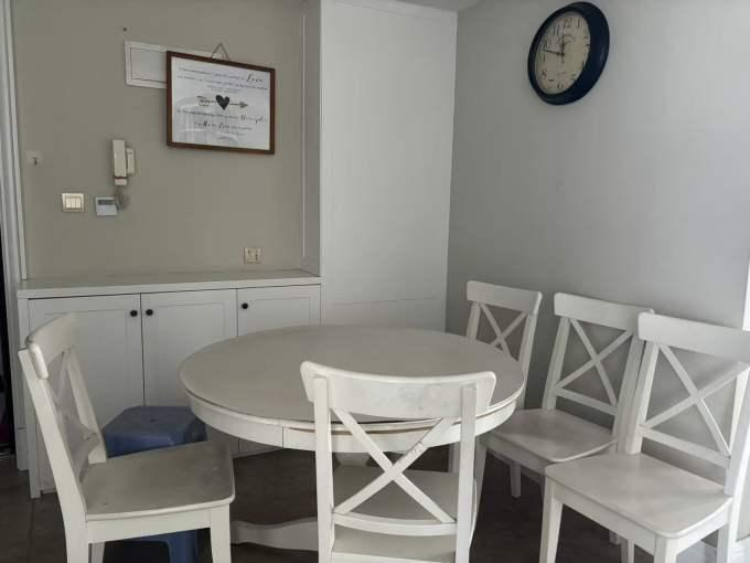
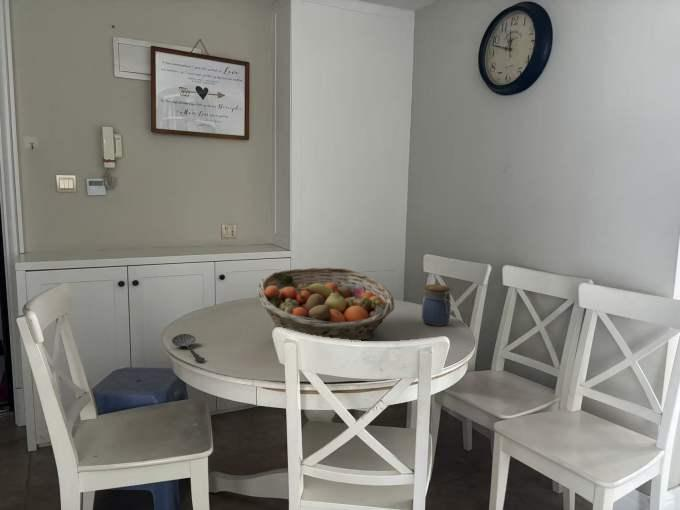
+ jar [421,283,452,327]
+ spoon [171,333,206,363]
+ fruit basket [257,266,395,341]
